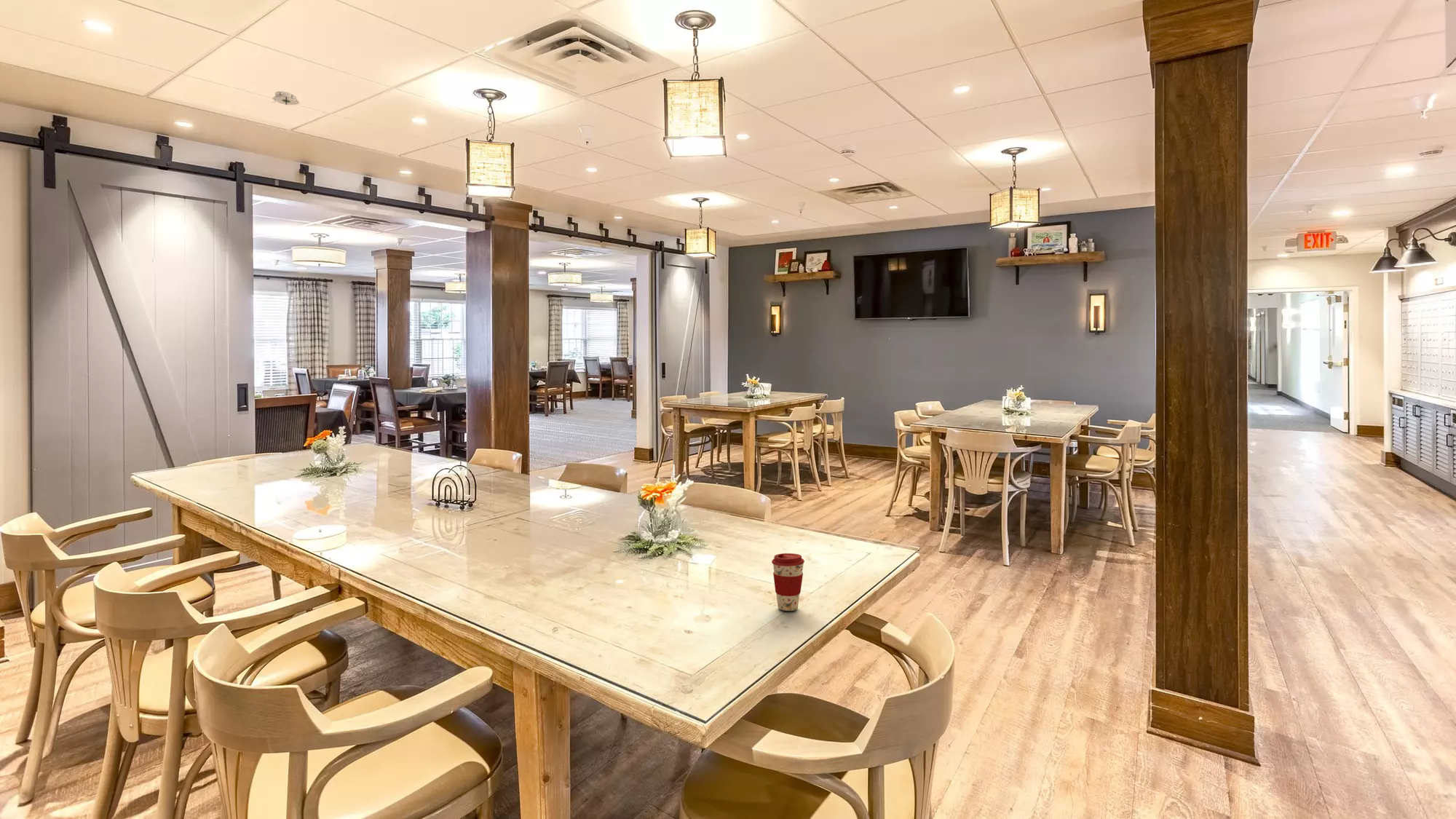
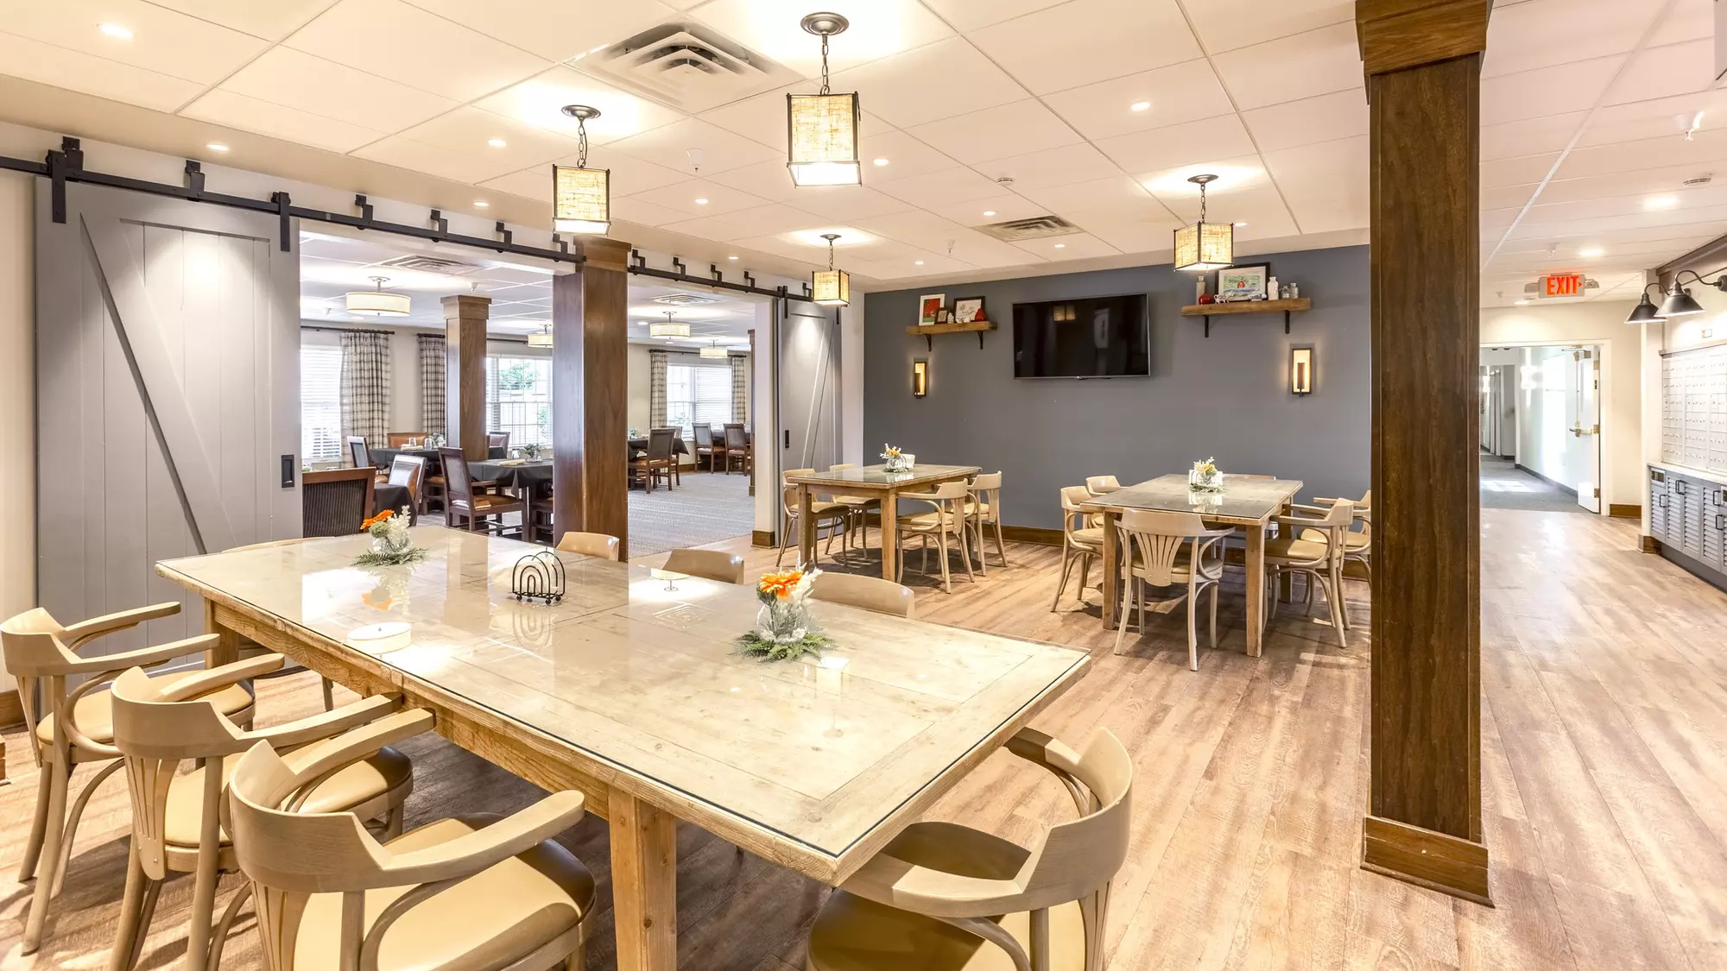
- smoke detector [271,90,300,106]
- coffee cup [771,553,805,612]
